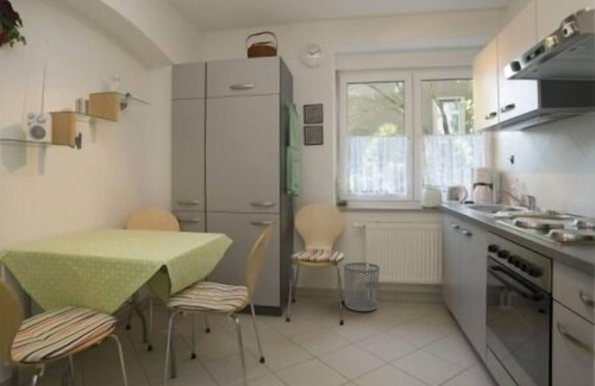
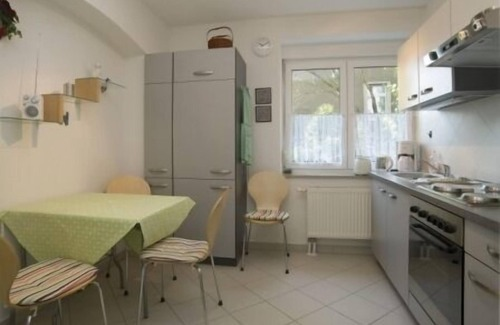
- waste bin [343,261,381,312]
